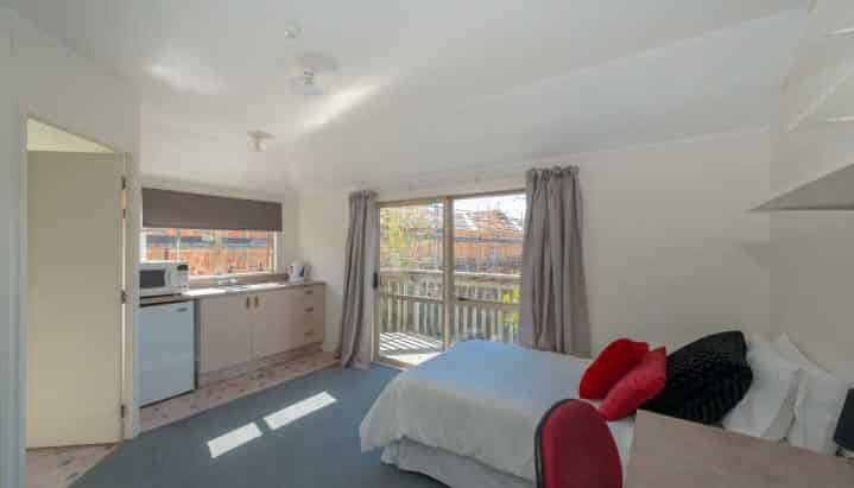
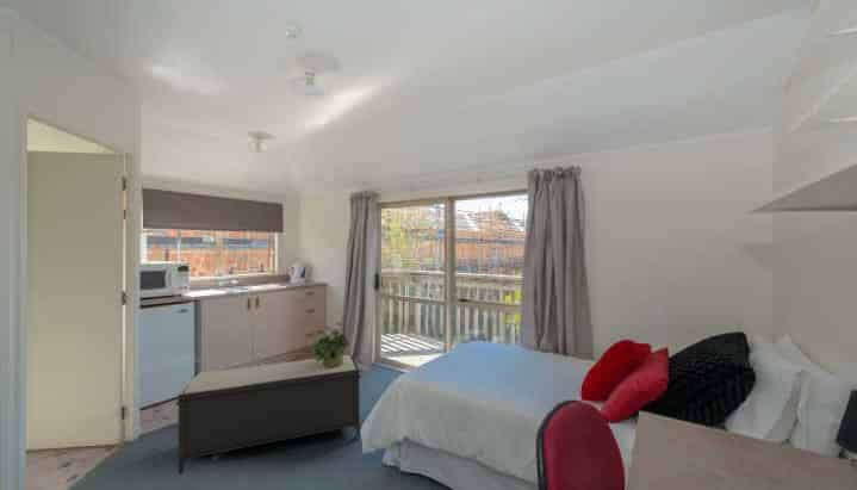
+ potted plant [306,322,350,367]
+ bench [174,354,362,476]
